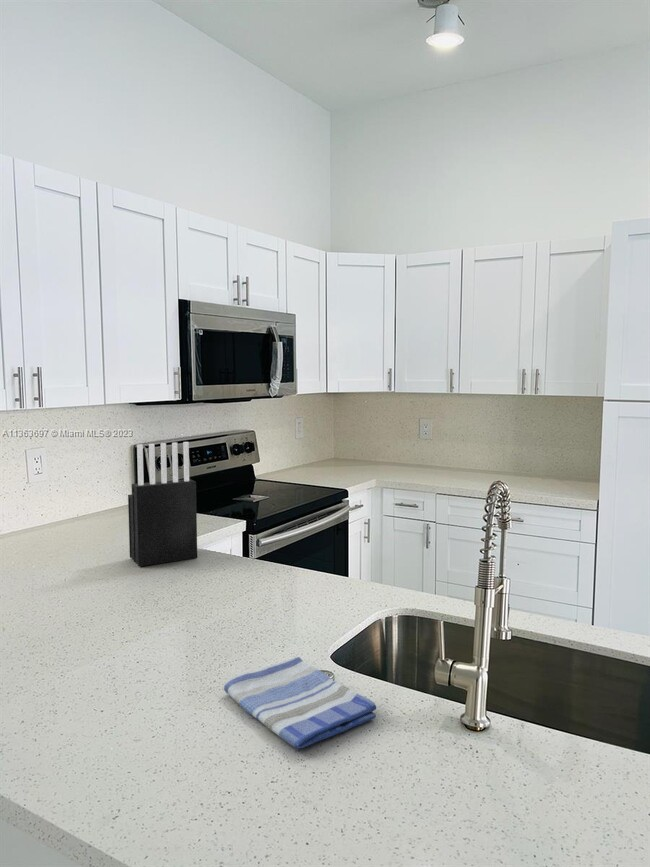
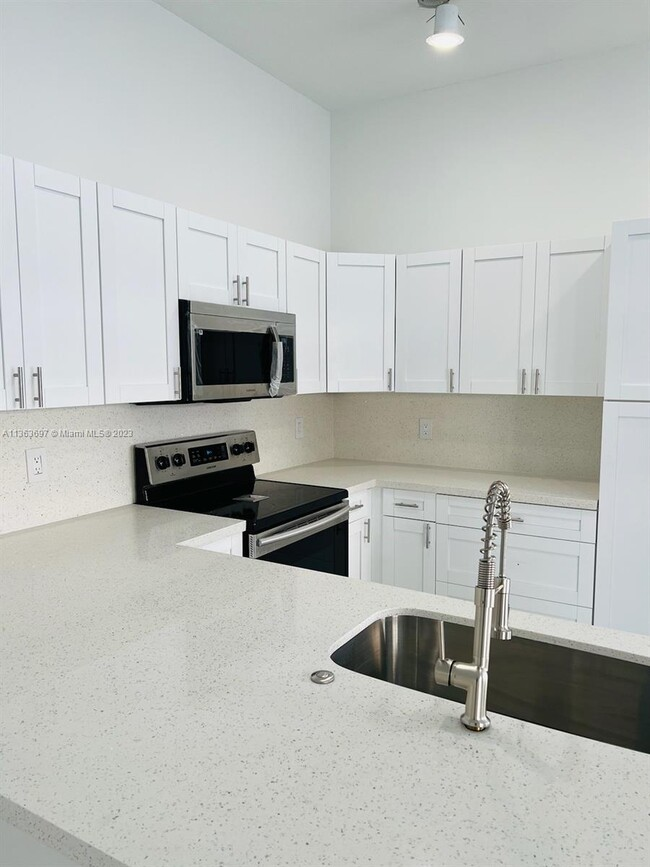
- dish towel [223,656,377,749]
- knife block [127,441,198,567]
